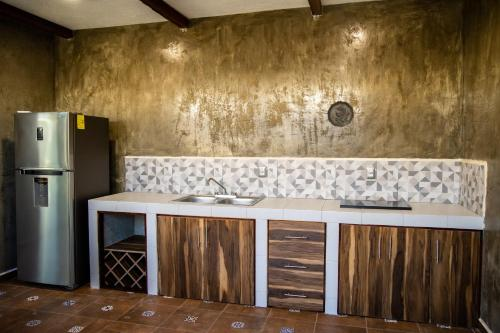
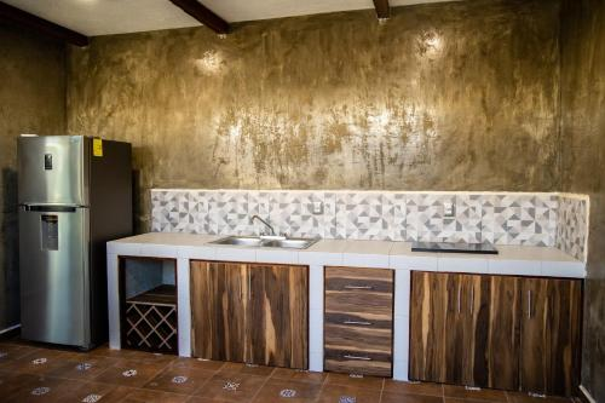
- decorative plate [326,100,355,128]
